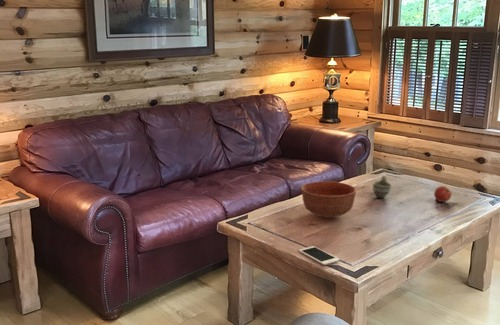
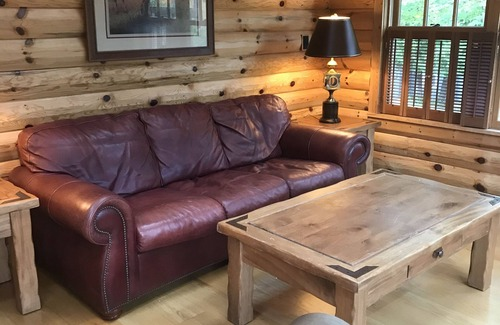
- cup [372,174,393,199]
- bowl [300,180,357,219]
- cell phone [297,245,341,266]
- fruit [433,185,452,203]
